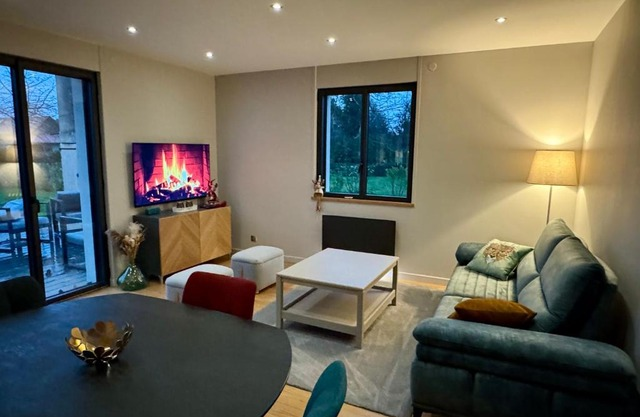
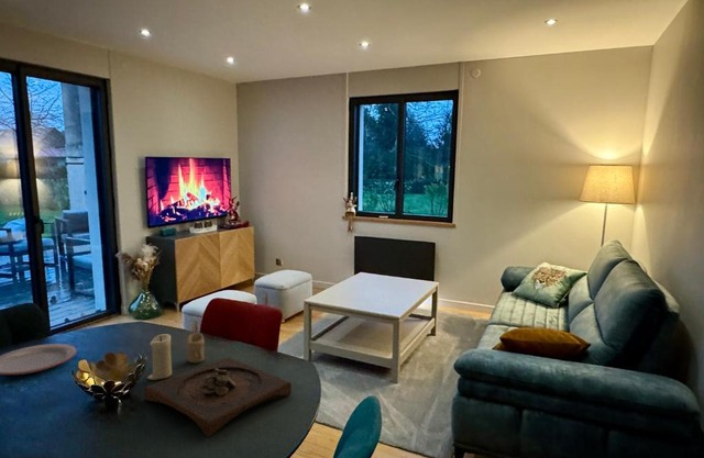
+ candle [186,333,206,364]
+ plate [0,343,77,376]
+ candle [146,333,173,381]
+ wooden tray [143,356,293,438]
